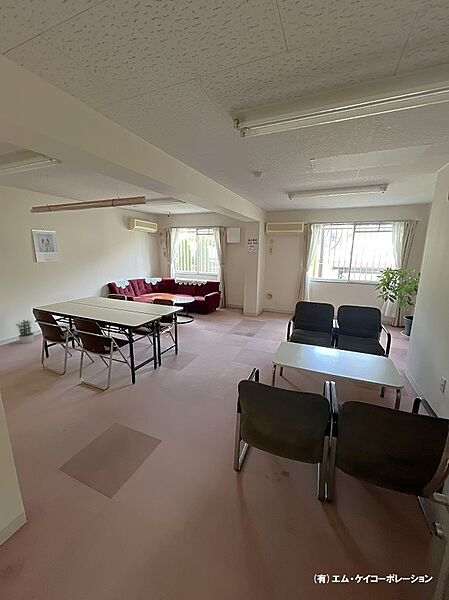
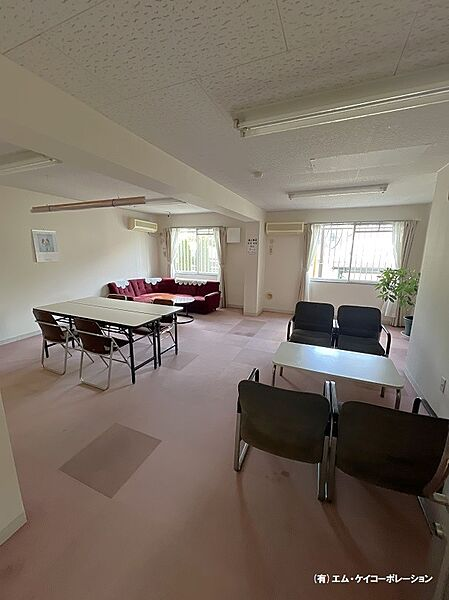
- potted plant [14,319,35,345]
